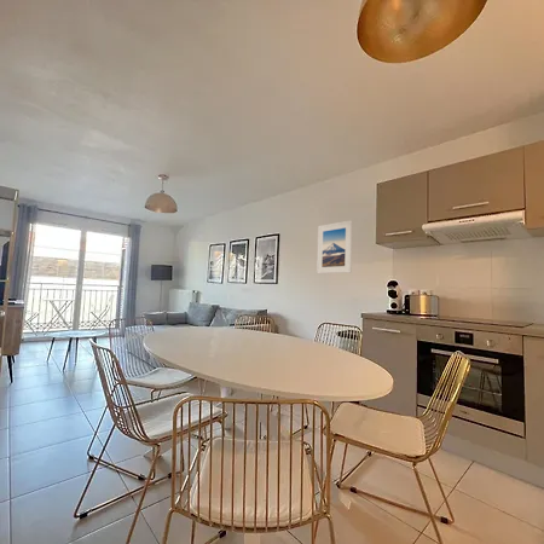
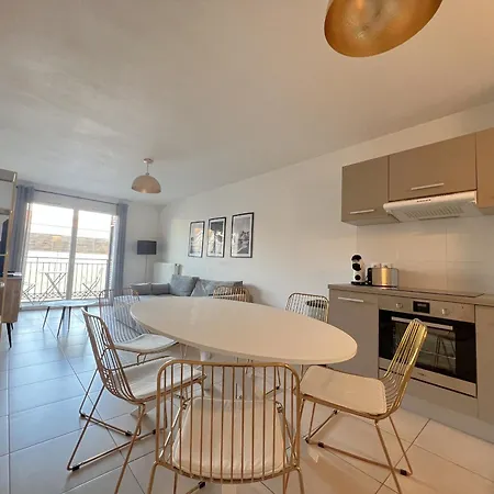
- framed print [316,219,353,274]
